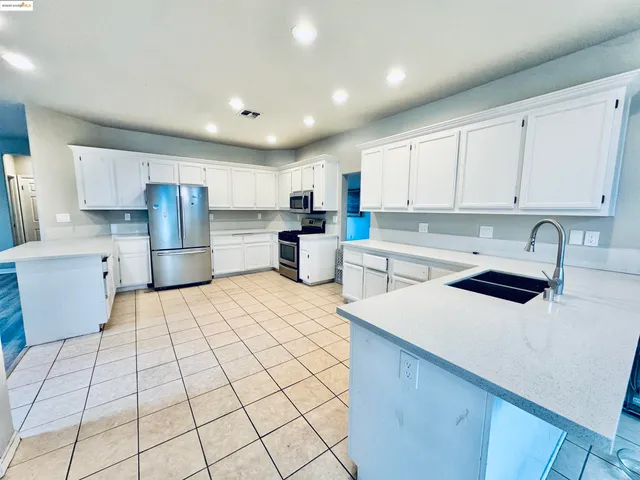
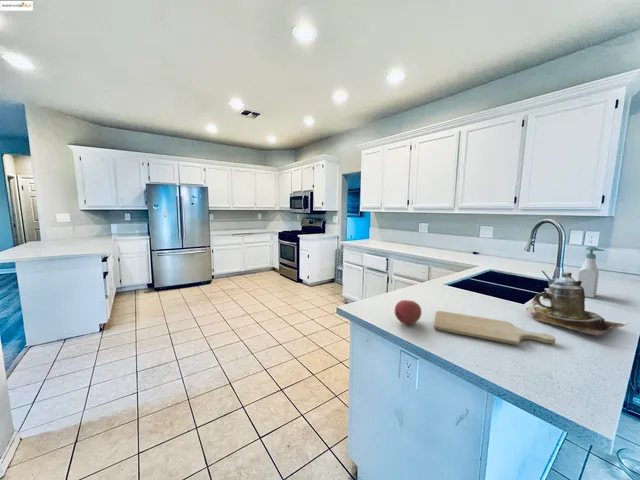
+ chopping board [433,310,556,346]
+ soap bottle [577,245,605,299]
+ teapot [525,272,631,337]
+ fruit [394,299,423,325]
